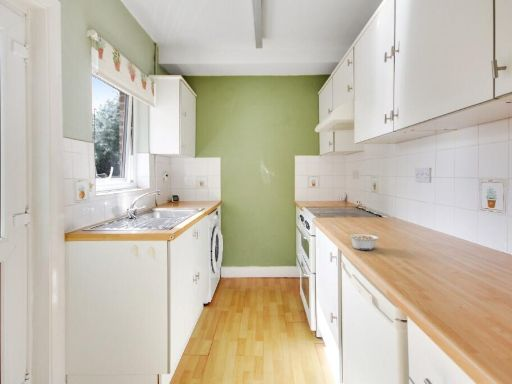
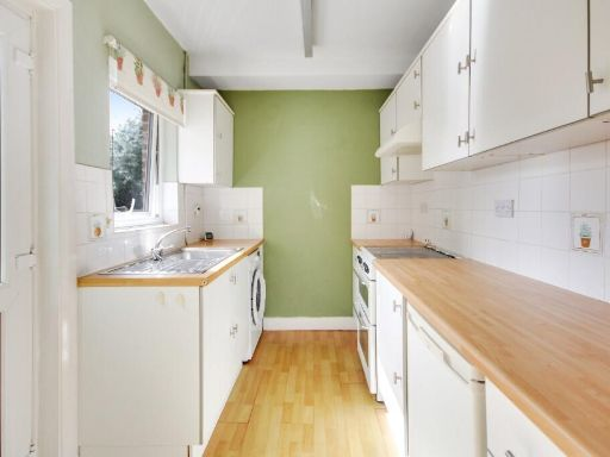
- legume [348,233,380,251]
